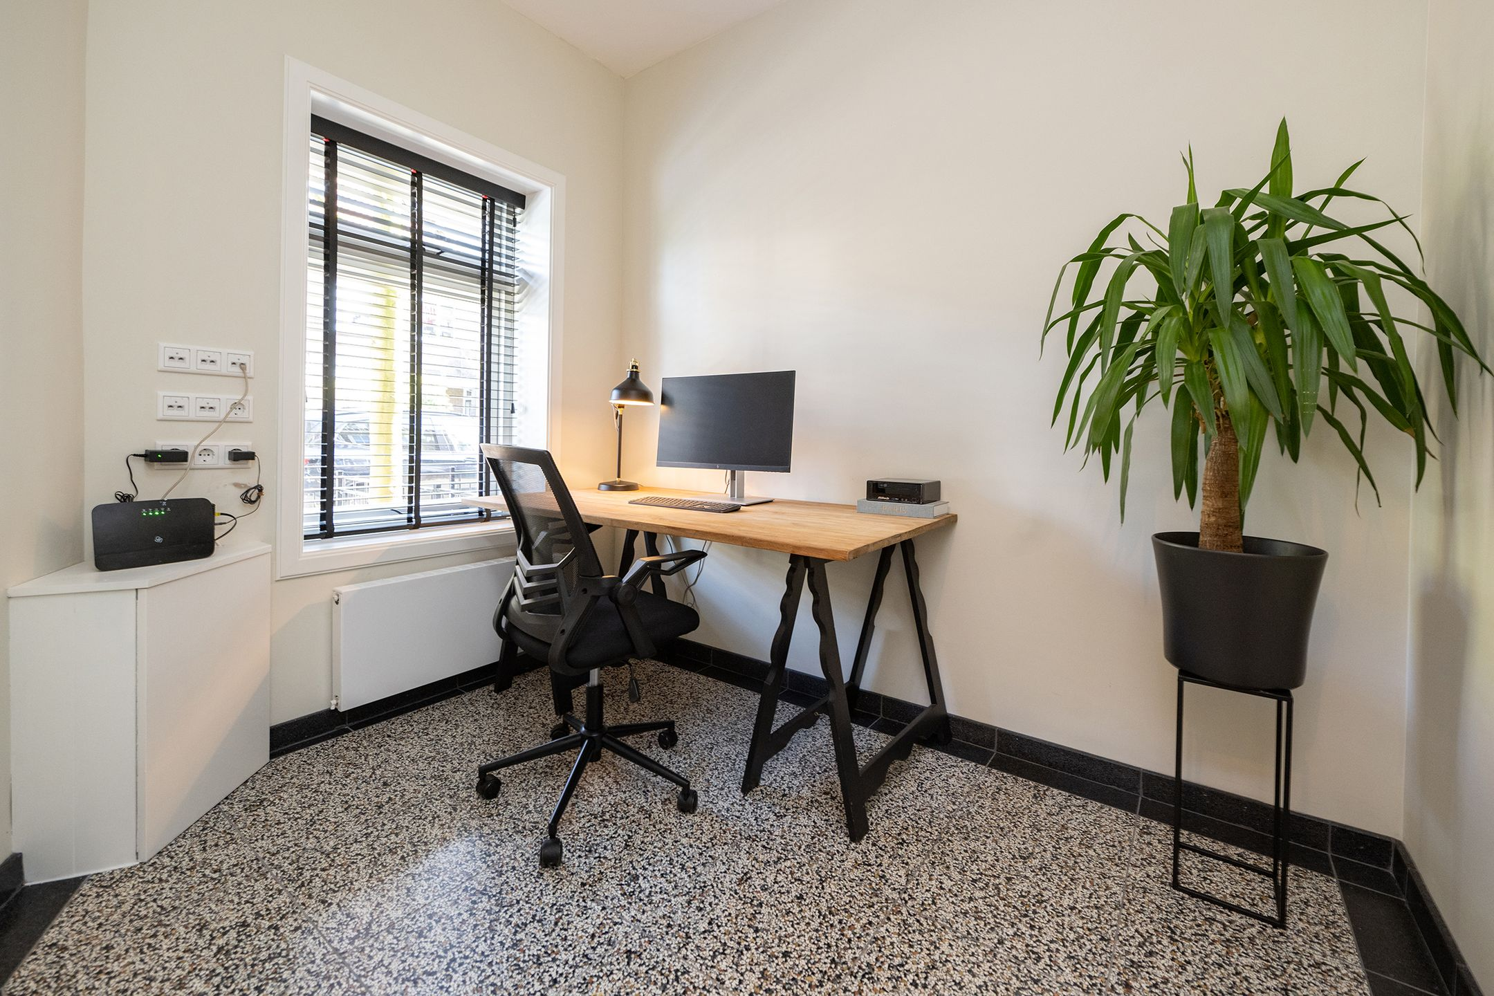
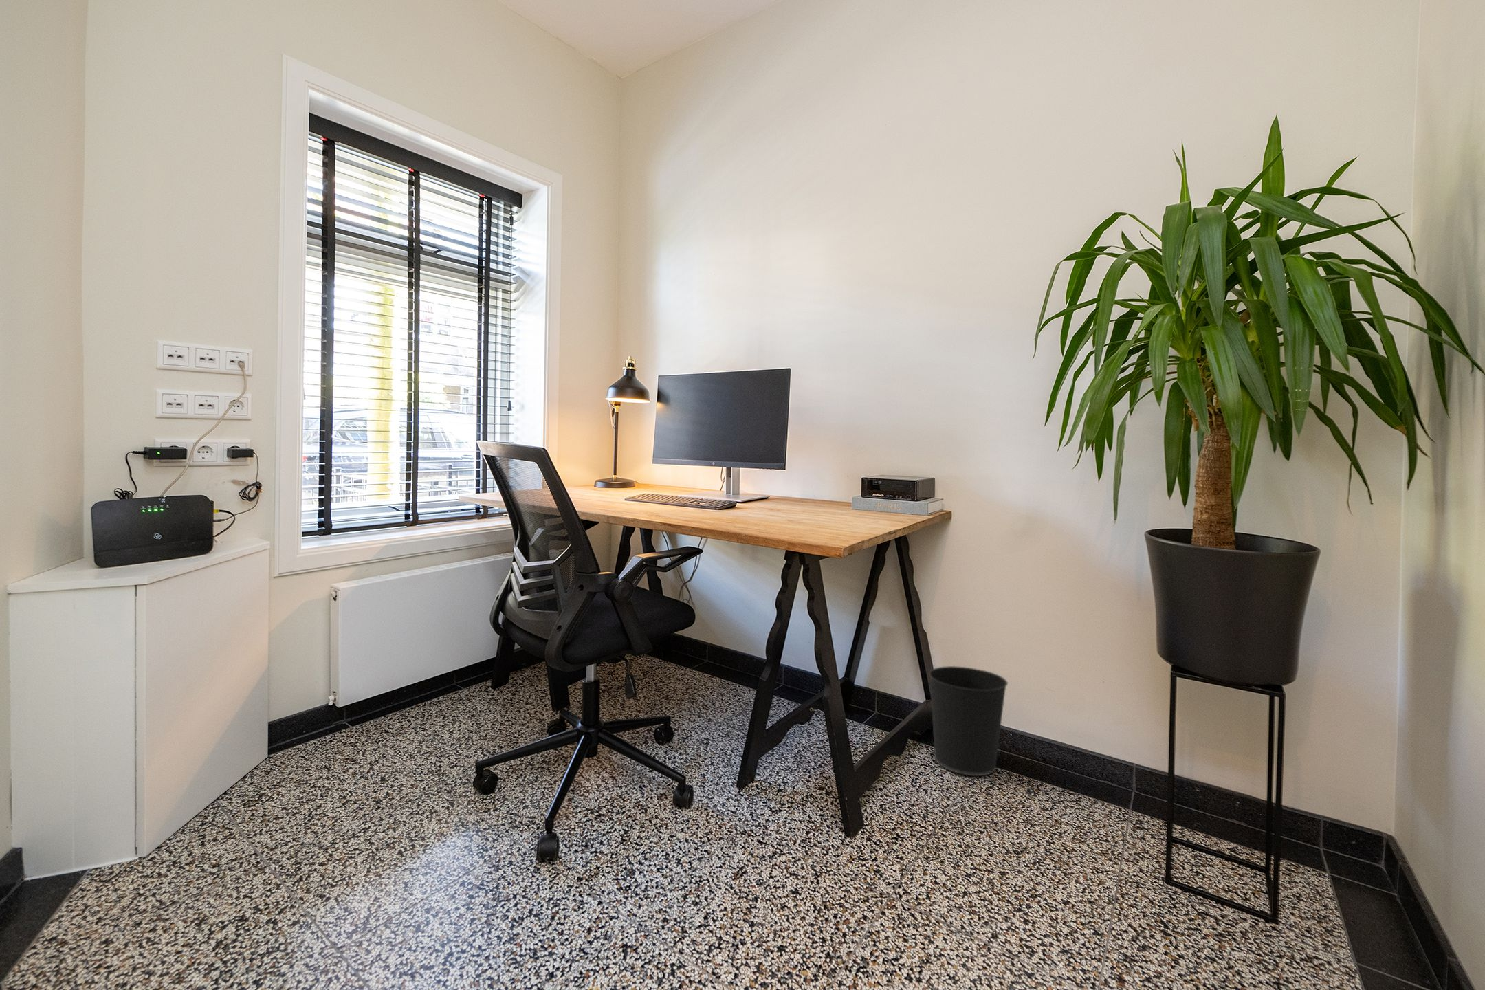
+ wastebasket [928,665,1009,777]
